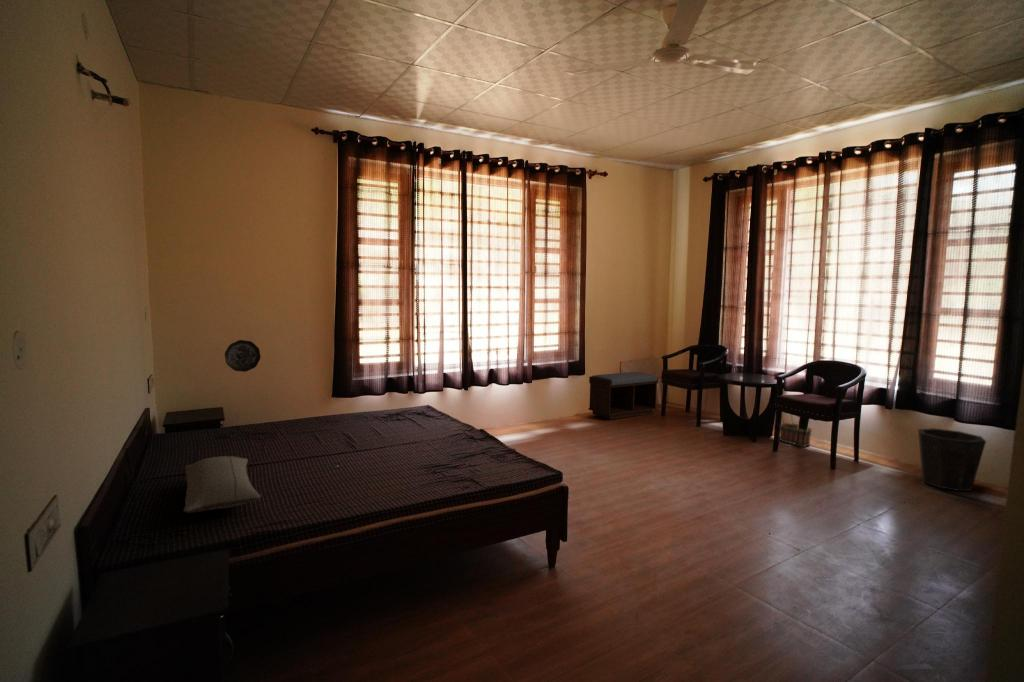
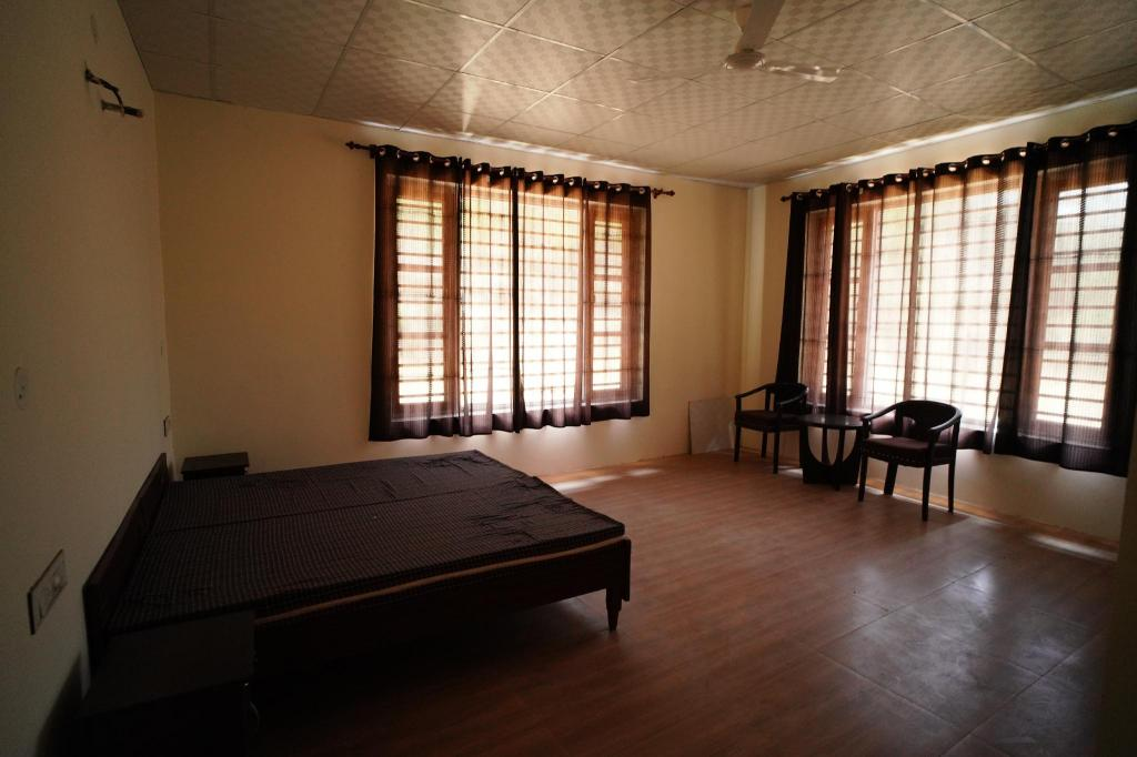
- waste bin [917,427,987,492]
- bench [587,371,659,420]
- decorative plate [224,339,262,373]
- basket [778,412,813,448]
- pillow [182,455,262,514]
